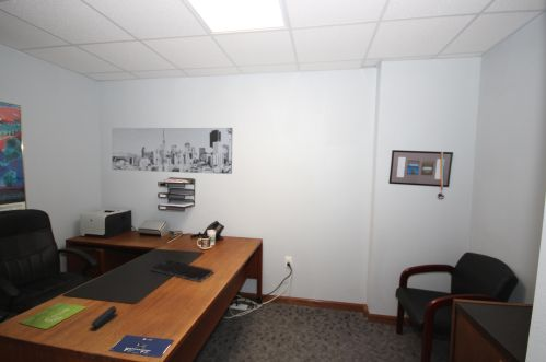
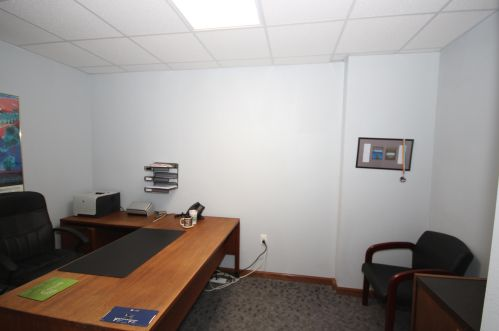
- computer keyboard [150,258,216,283]
- stapler [90,305,118,331]
- wall art [111,127,233,175]
